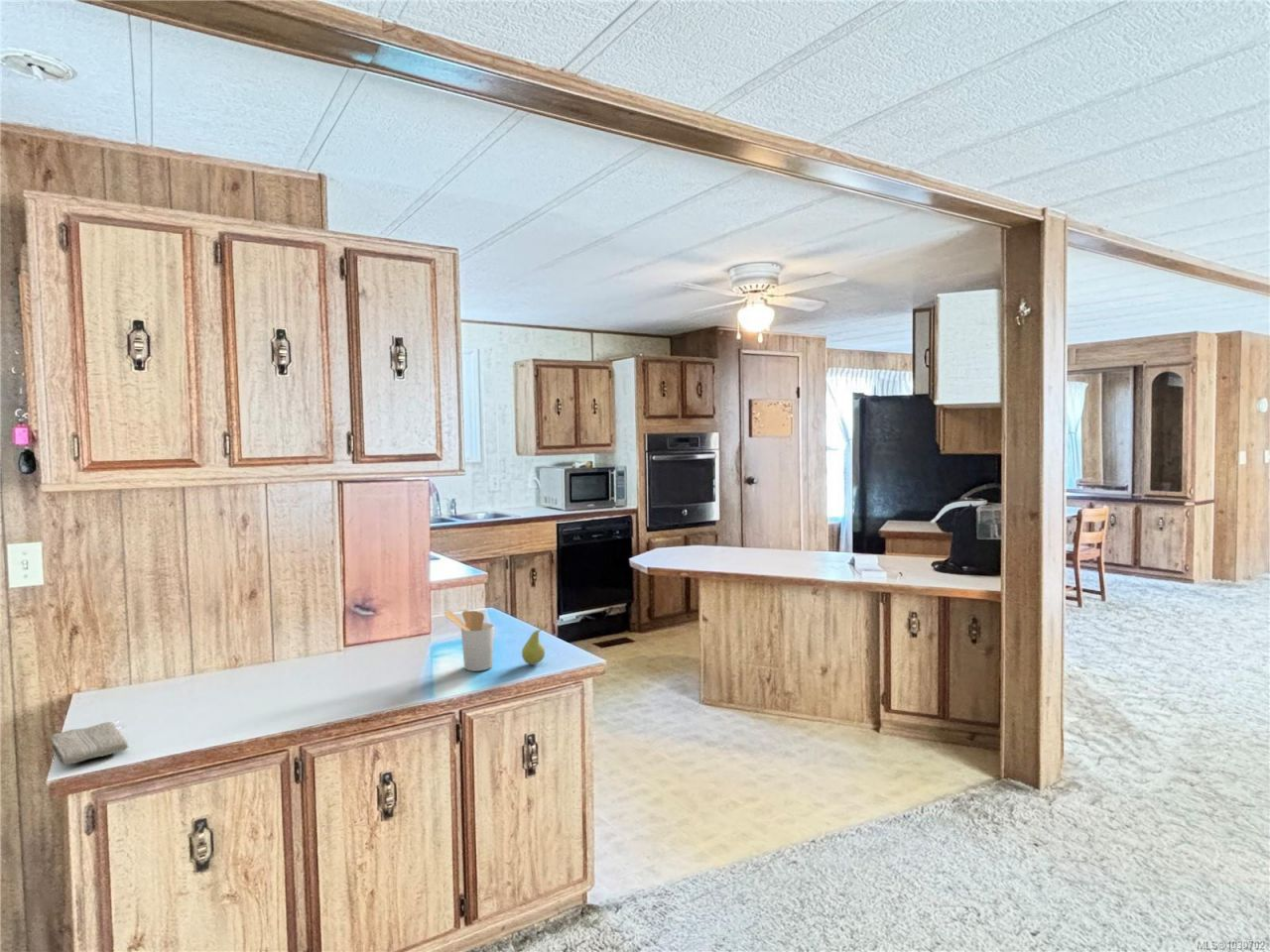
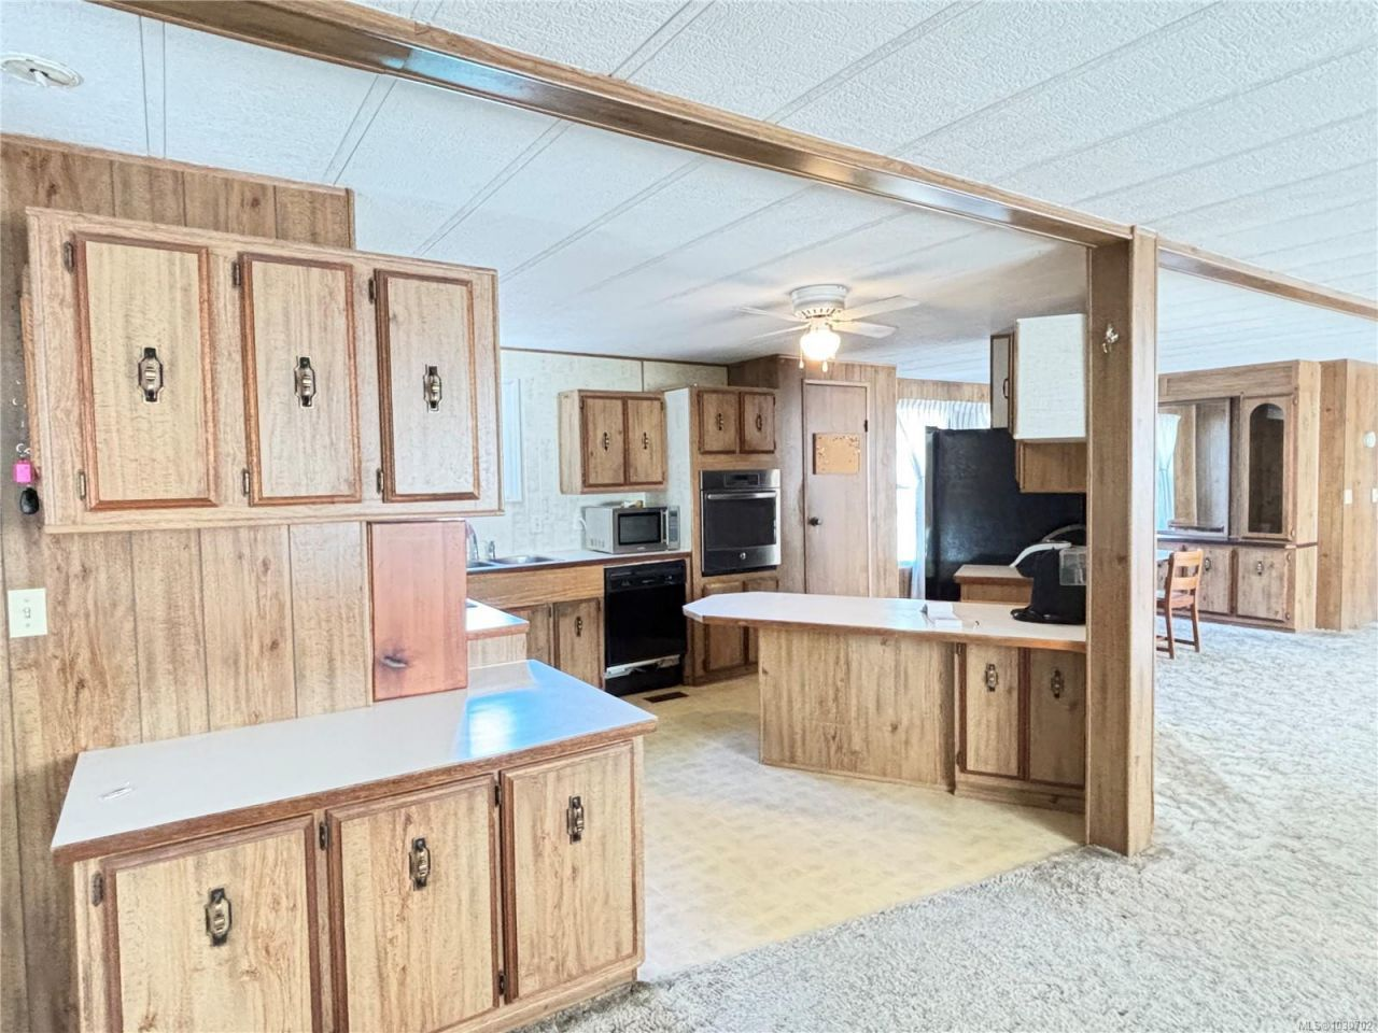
- washcloth [50,721,130,766]
- fruit [521,624,549,665]
- utensil holder [444,609,495,672]
